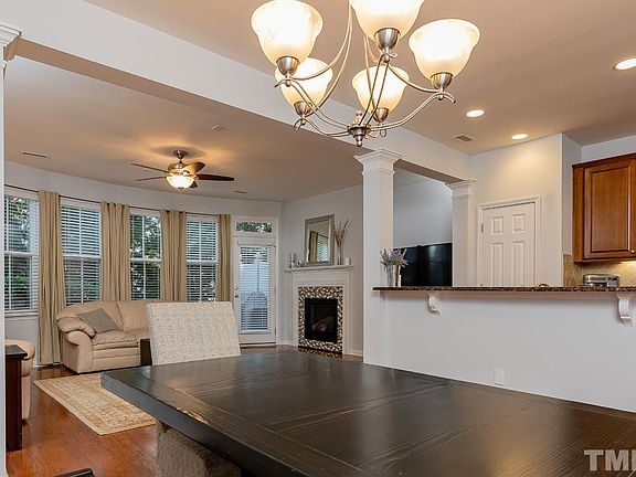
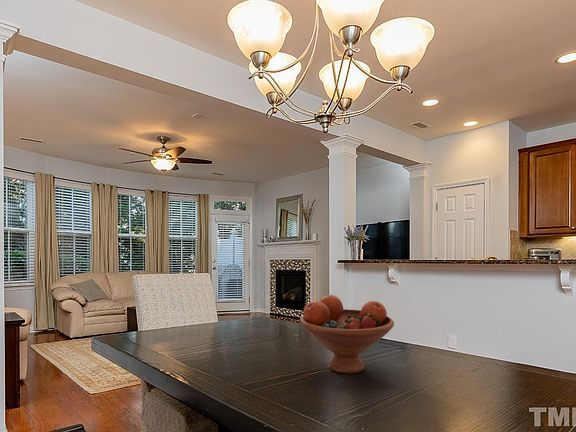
+ fruit bowl [299,294,395,375]
